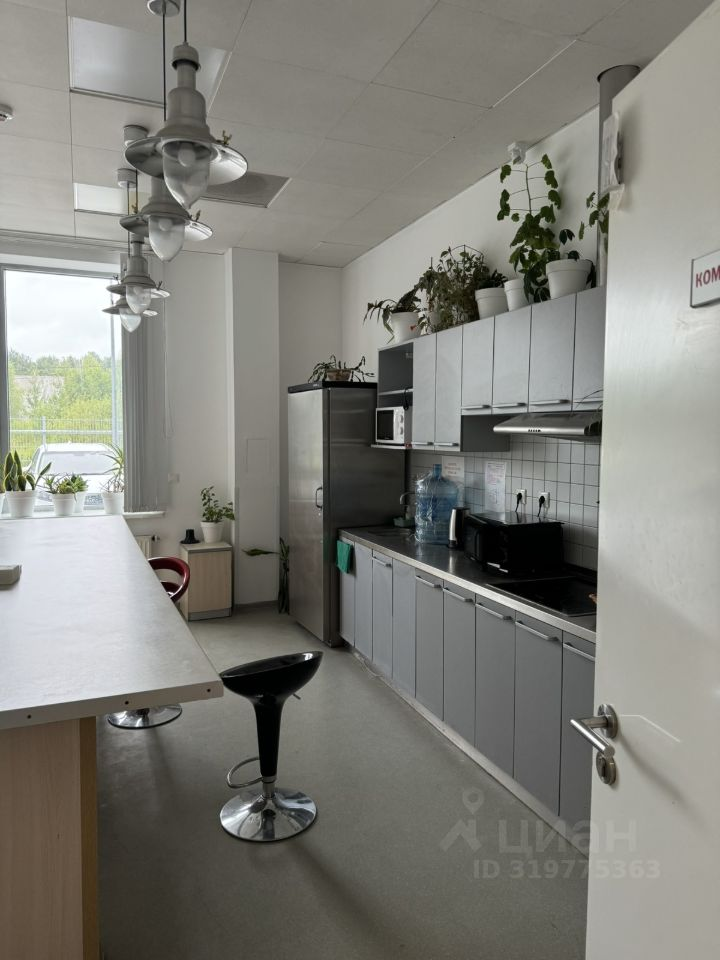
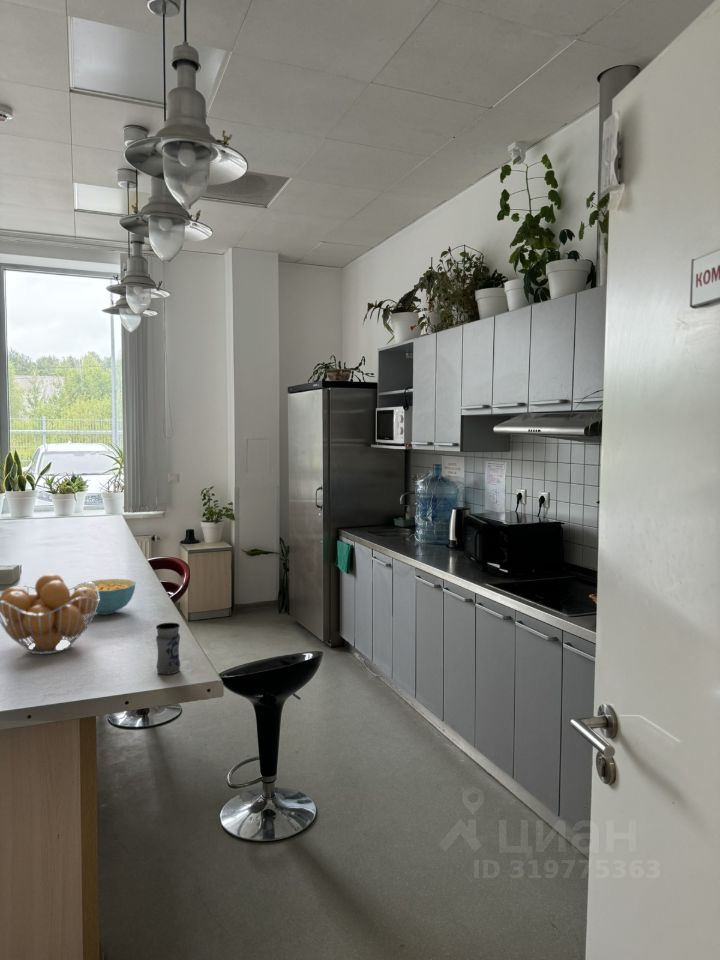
+ cereal bowl [75,578,137,616]
+ fruit basket [0,573,99,655]
+ jar [155,622,181,675]
